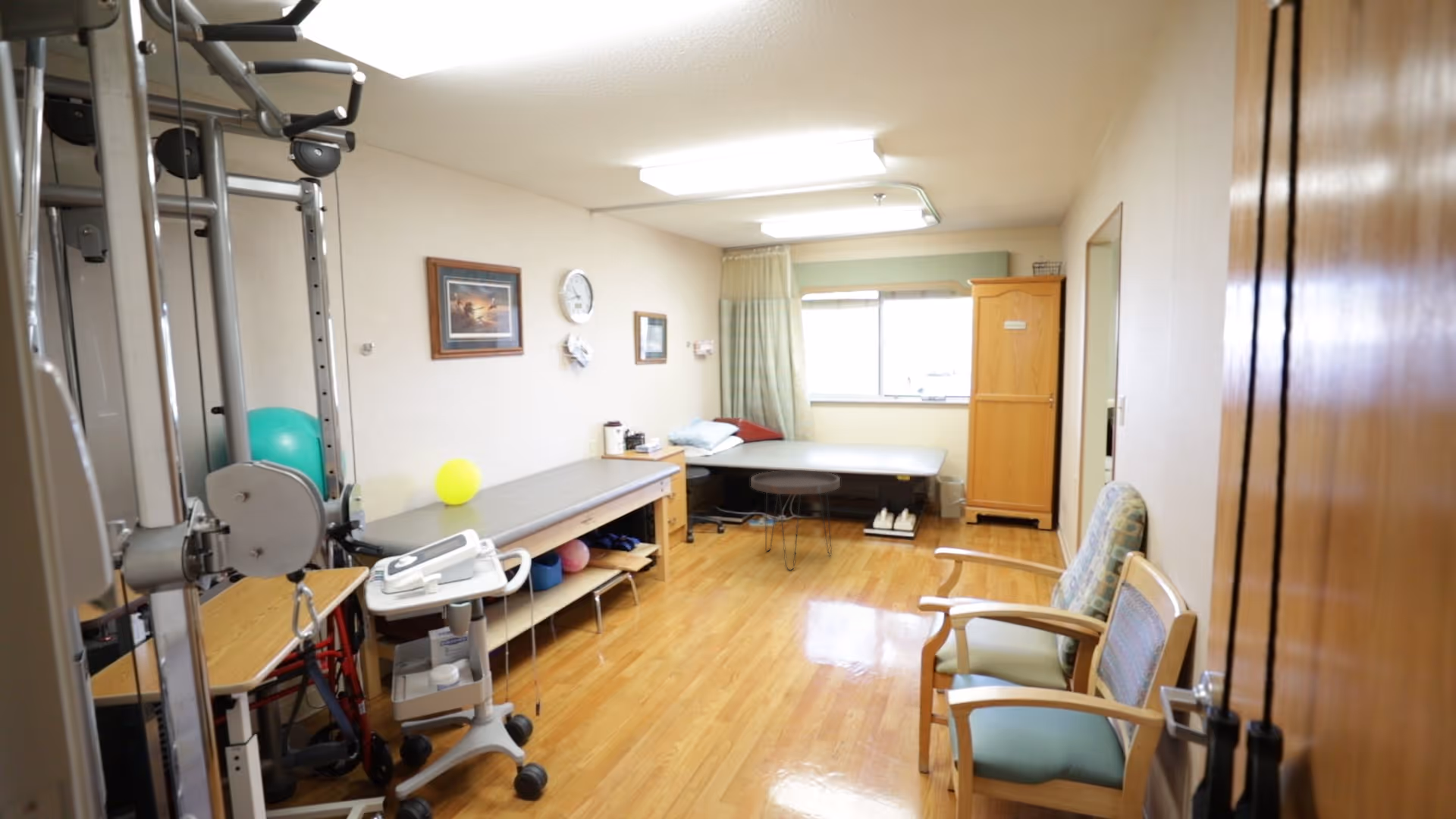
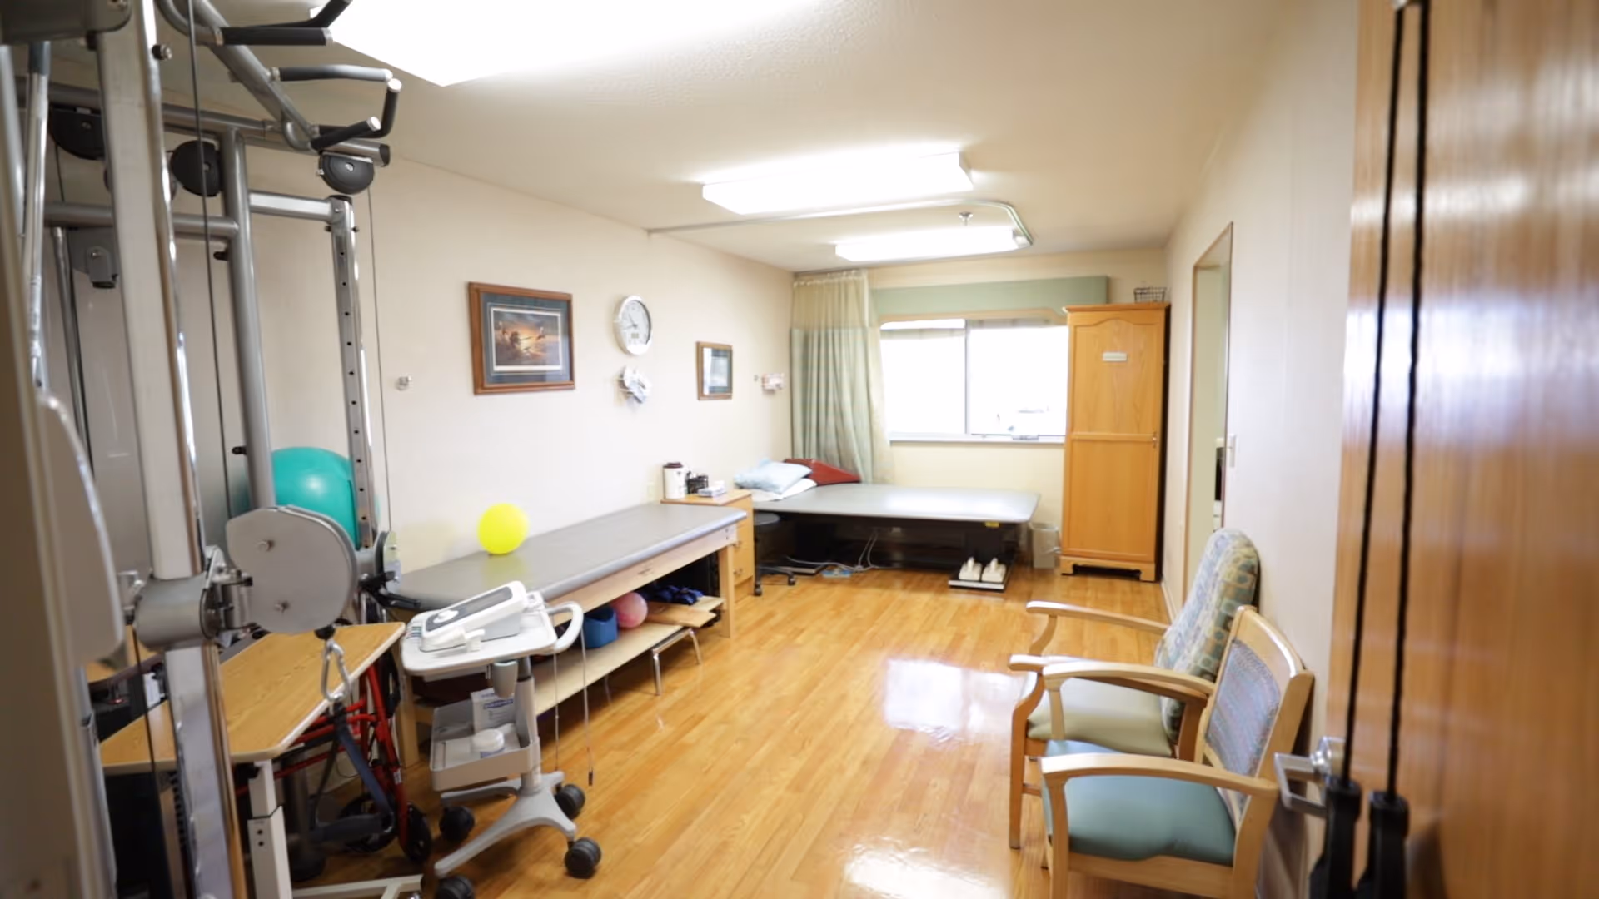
- side table [750,469,841,571]
